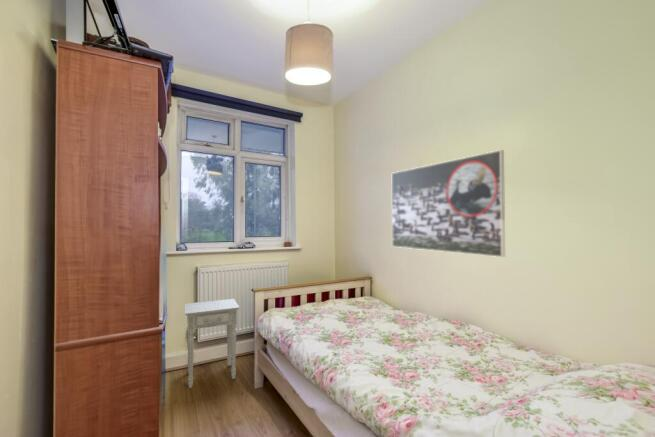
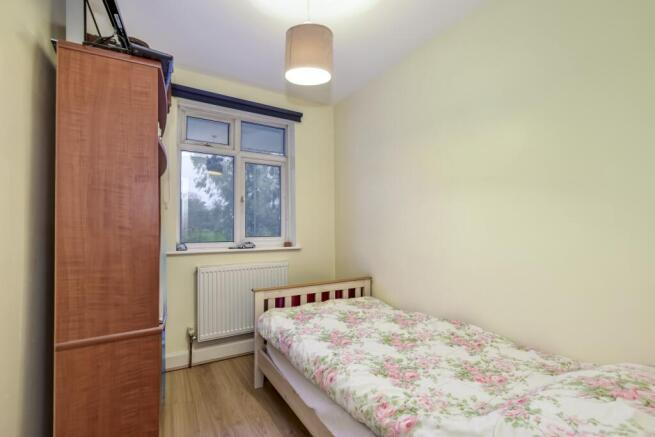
- nightstand [184,298,241,389]
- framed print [391,149,506,258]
